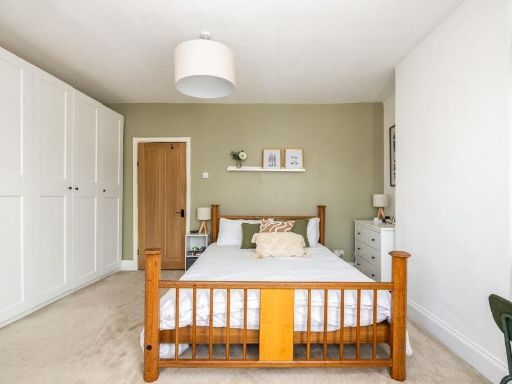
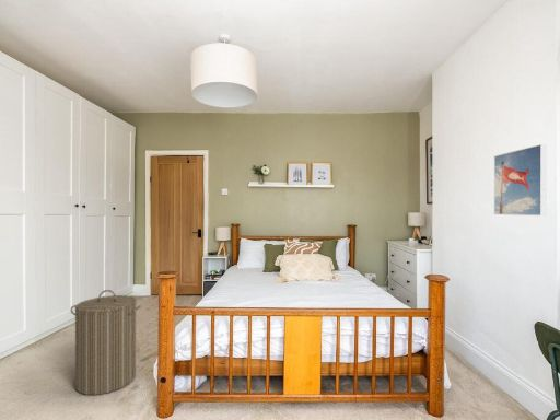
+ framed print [493,143,548,217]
+ laundry hamper [70,289,142,396]
